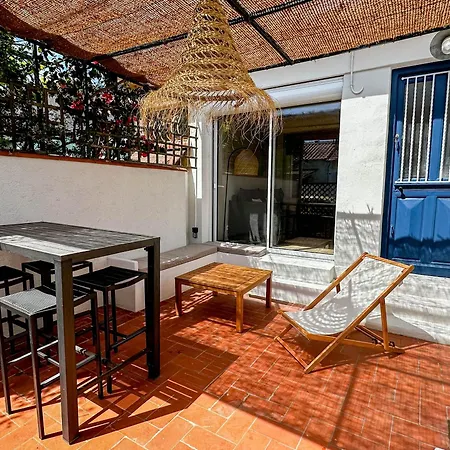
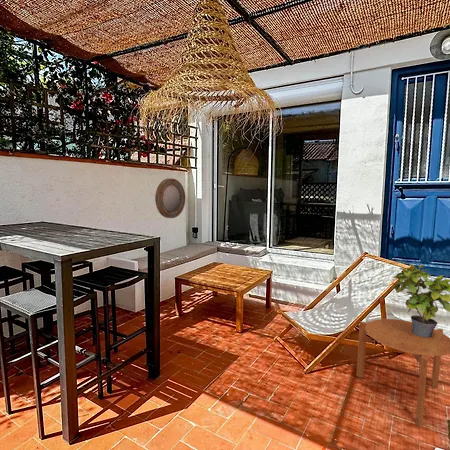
+ side table [356,318,450,428]
+ home mirror [154,177,186,219]
+ potted plant [391,263,450,337]
